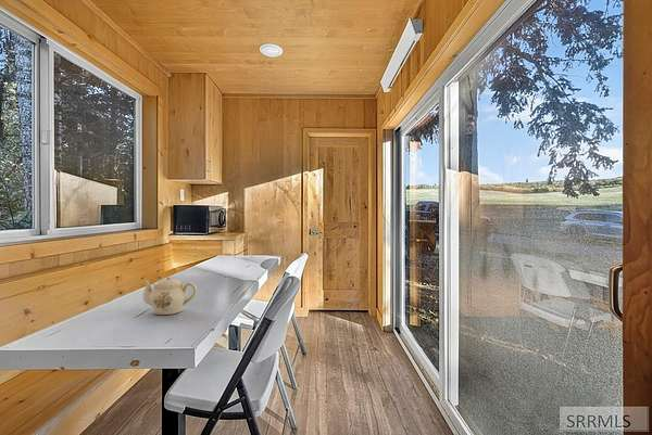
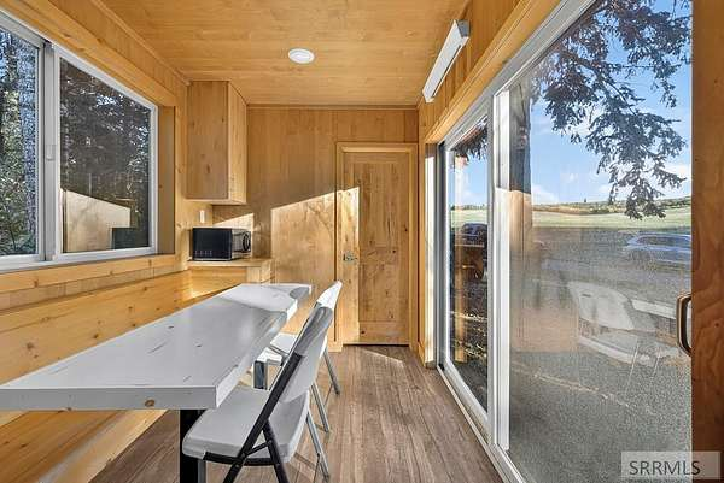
- teapot [142,276,198,316]
